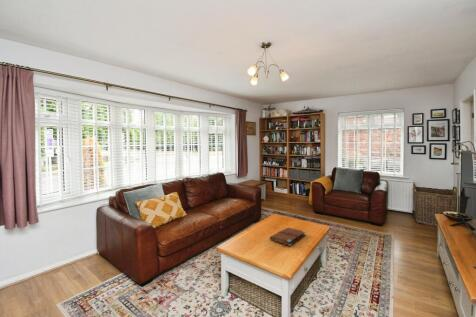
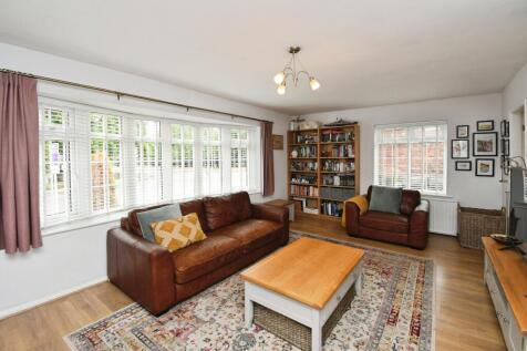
- book [269,227,307,247]
